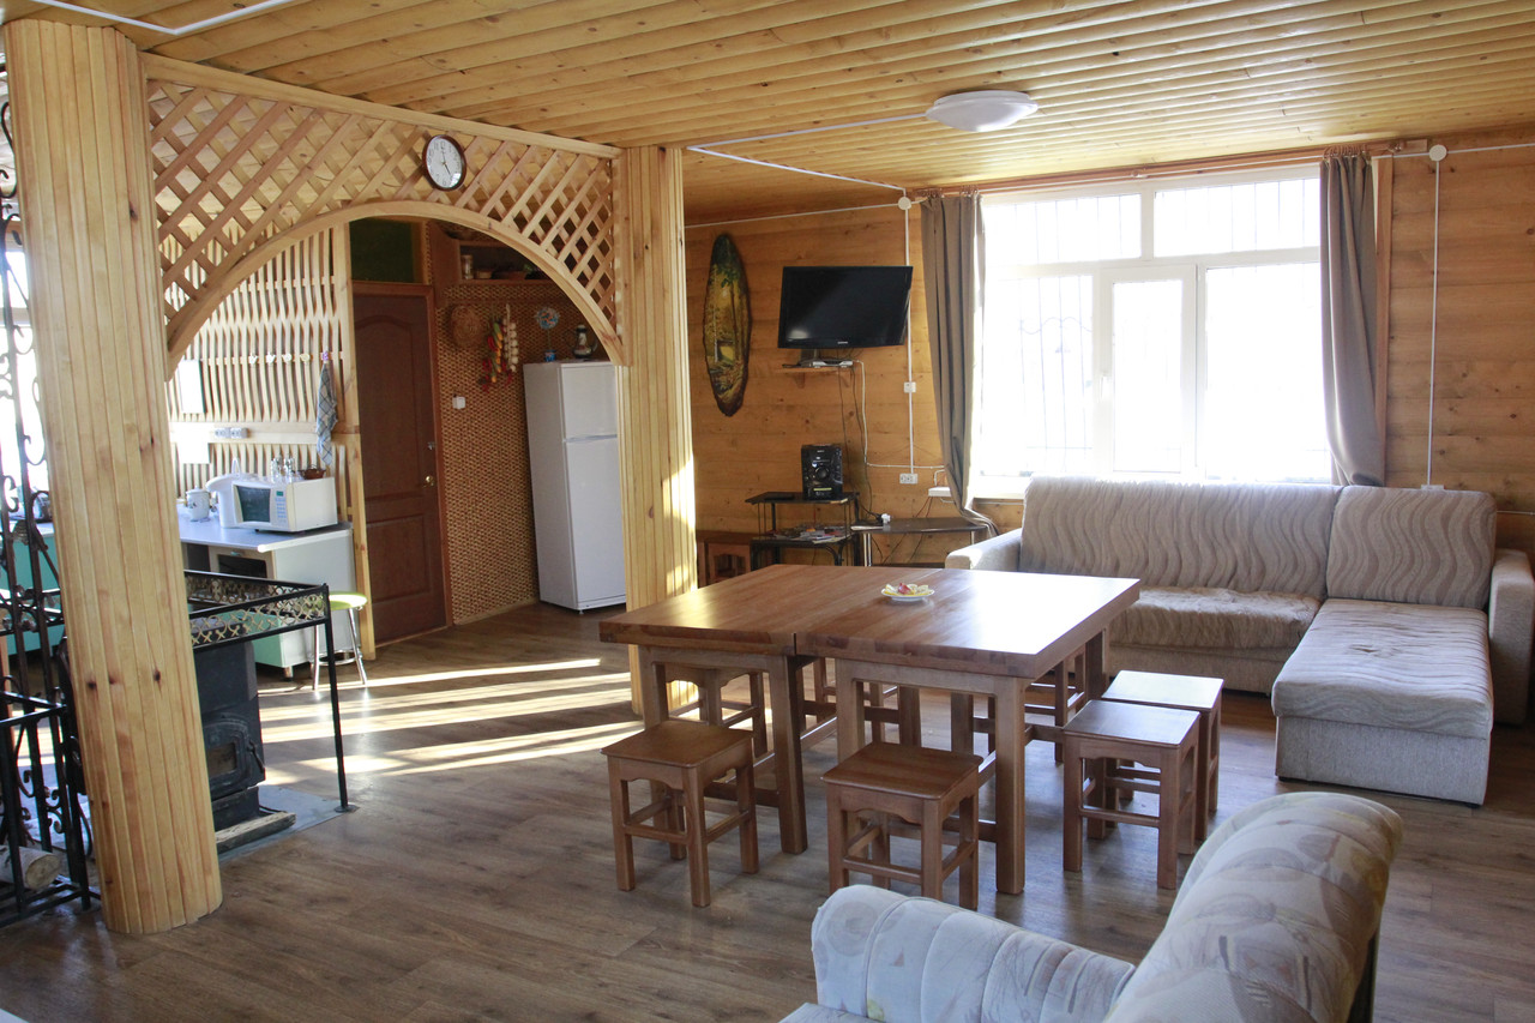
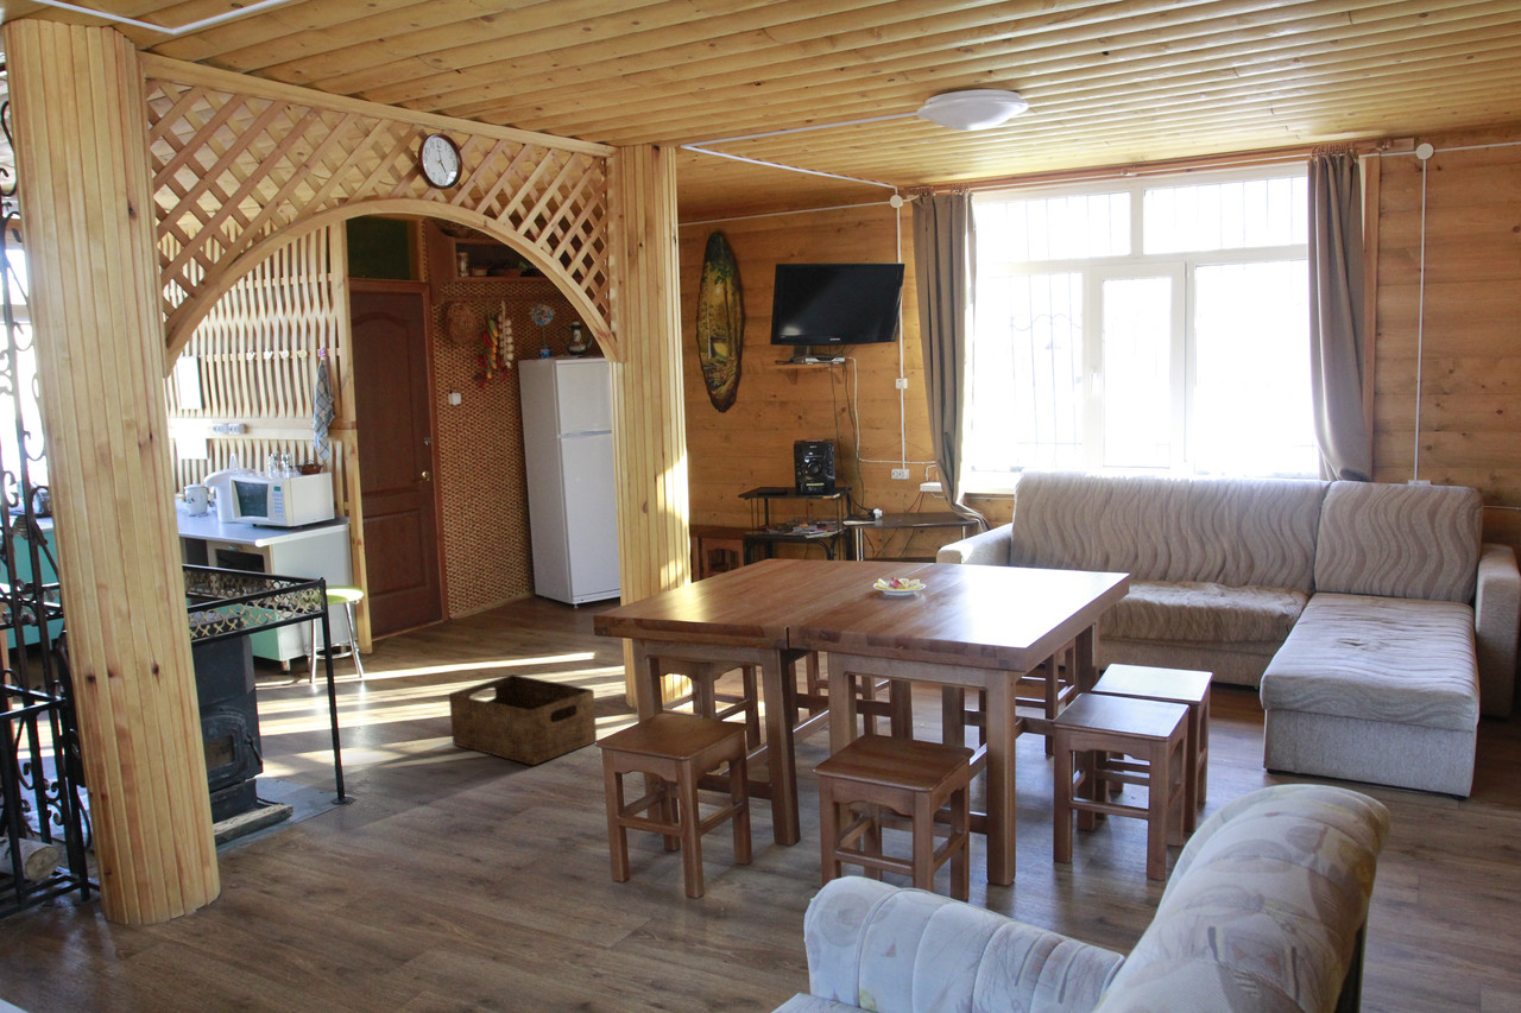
+ storage basket [448,673,598,766]
